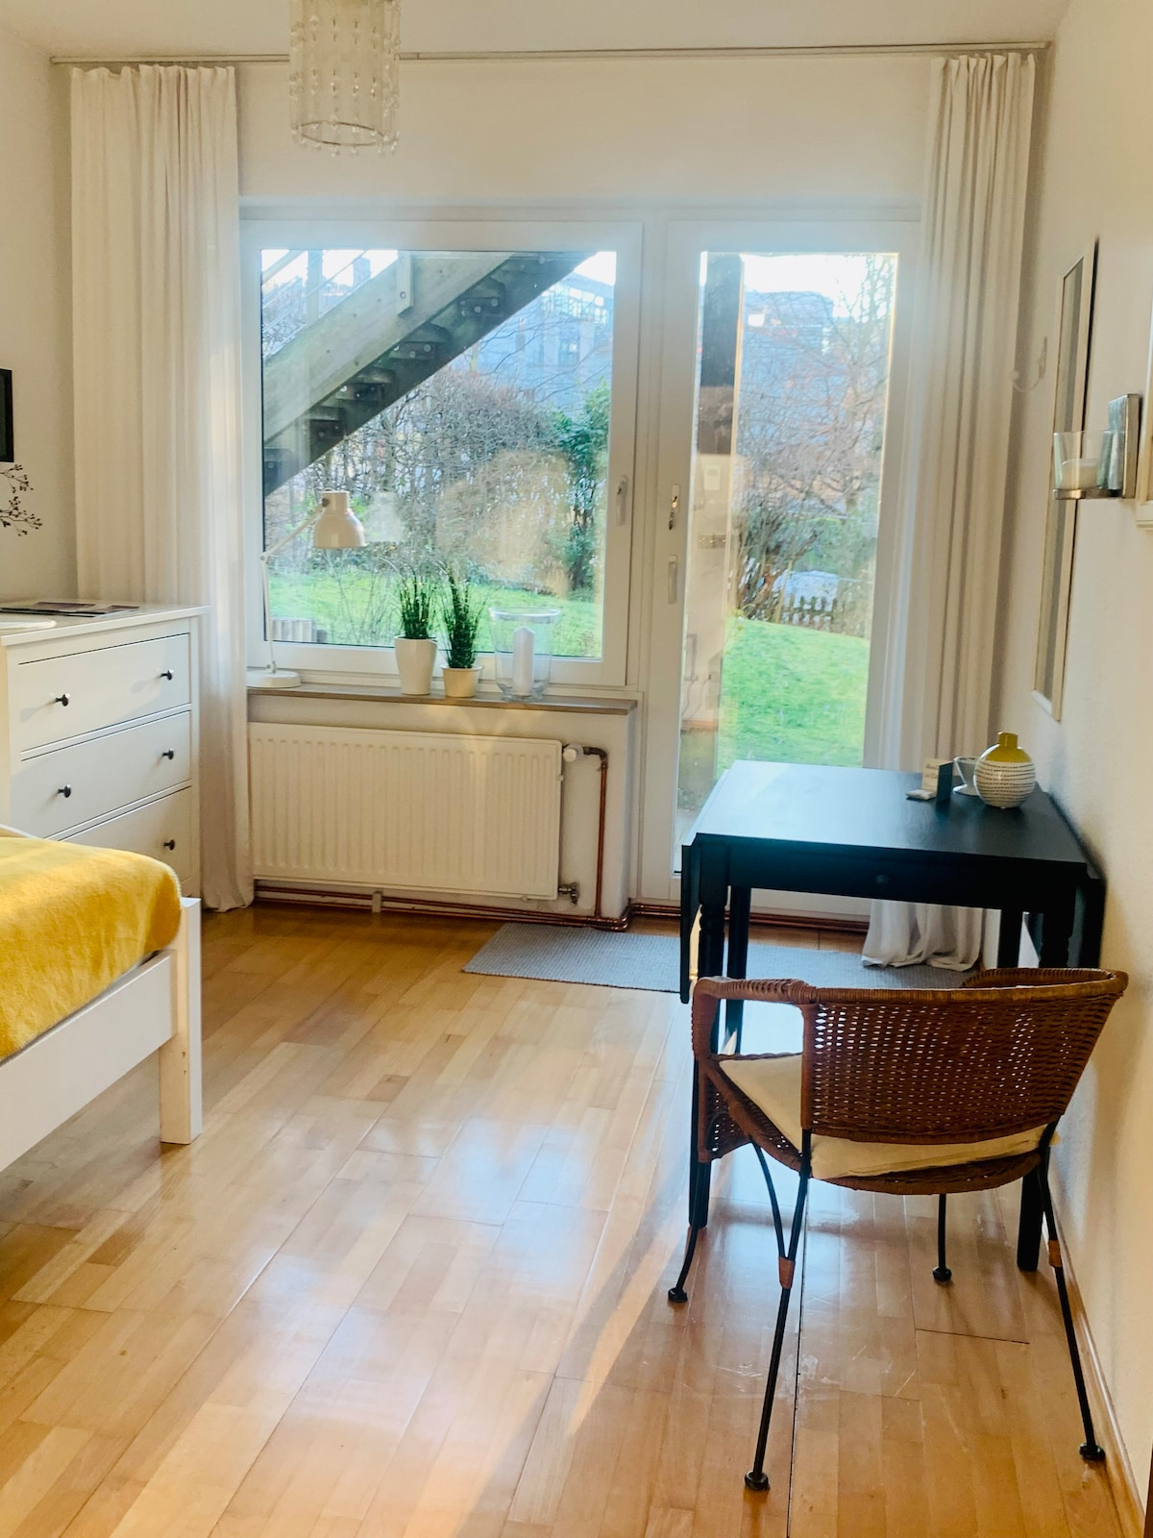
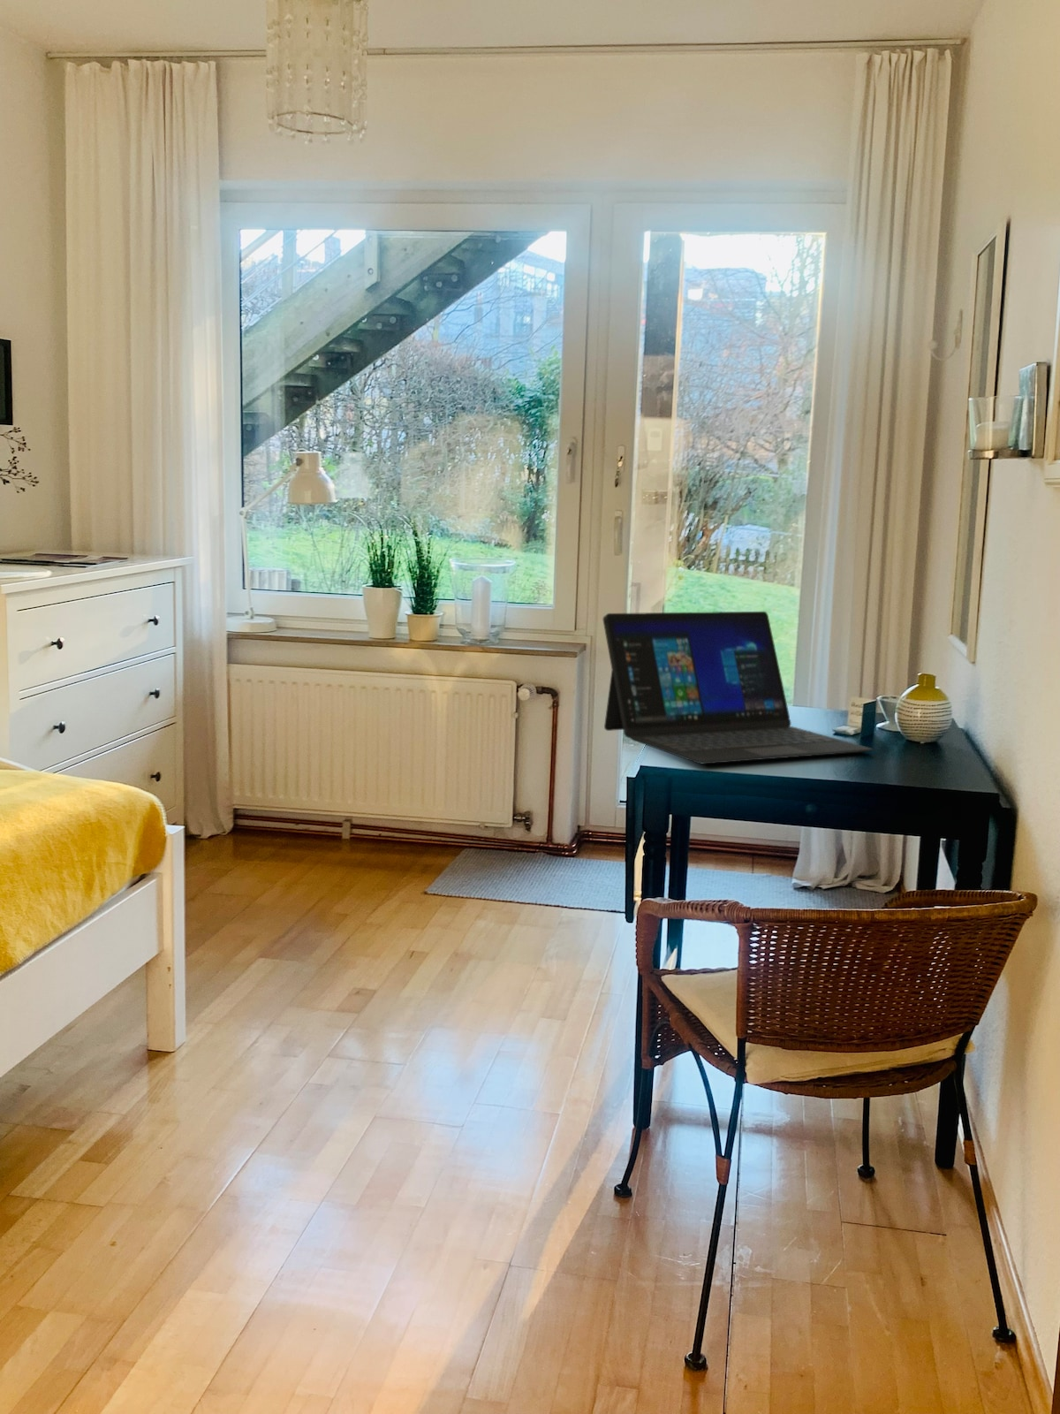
+ laptop [601,610,874,765]
